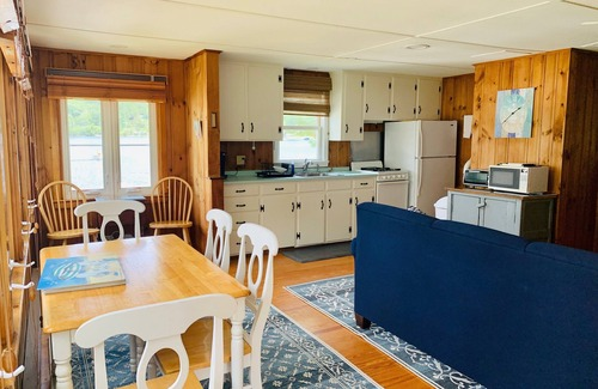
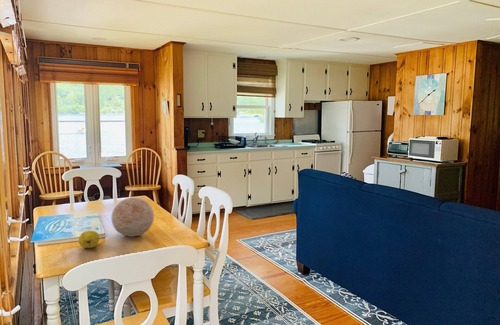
+ fruit [78,229,100,249]
+ decorative ball [111,197,155,238]
